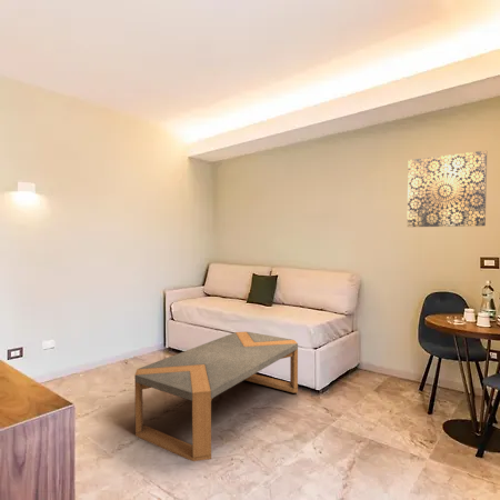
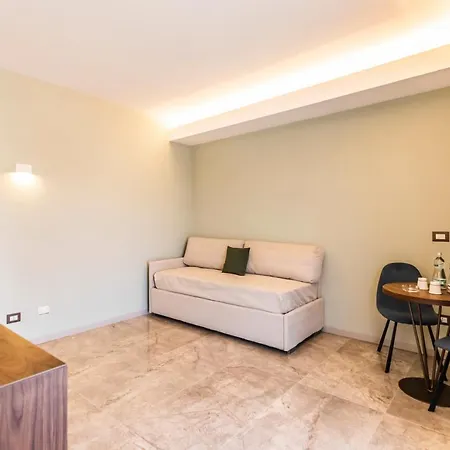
- wall art [406,149,488,228]
- coffee table [133,330,299,462]
